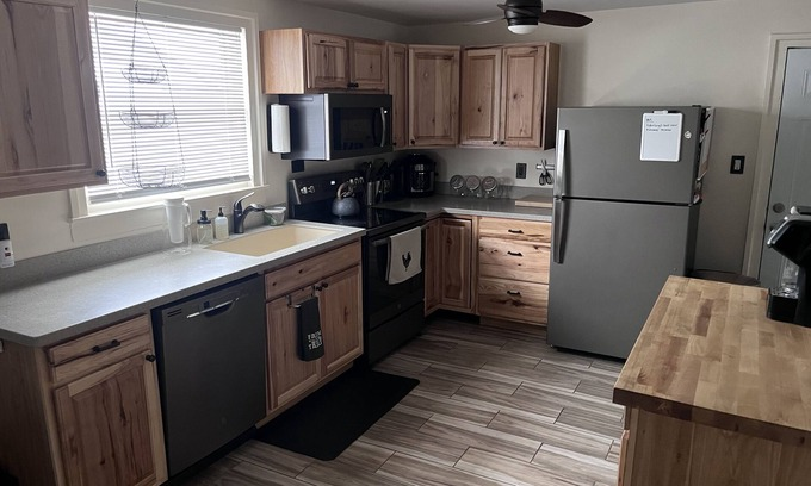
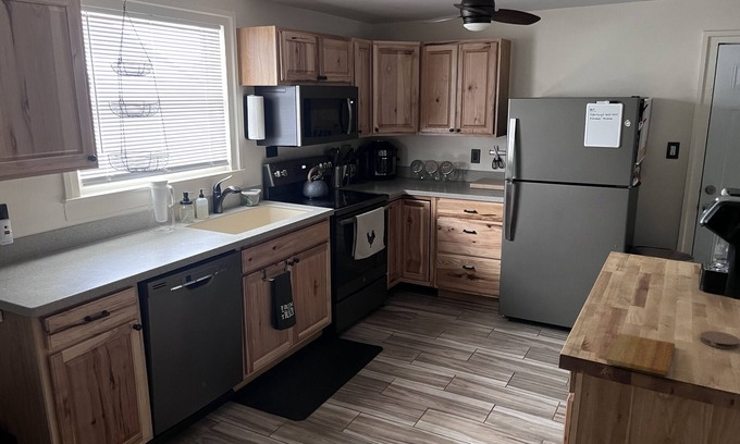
+ cutting board [605,333,676,377]
+ coaster [700,330,740,350]
